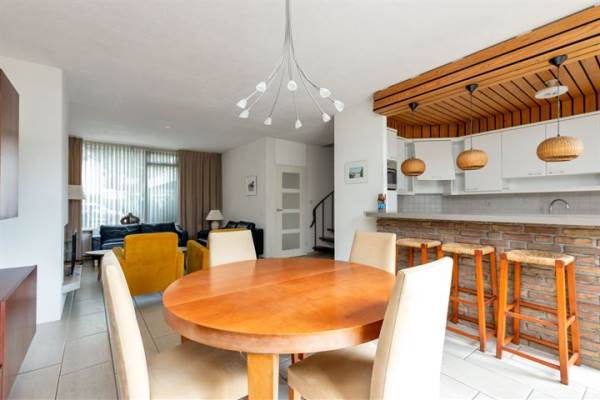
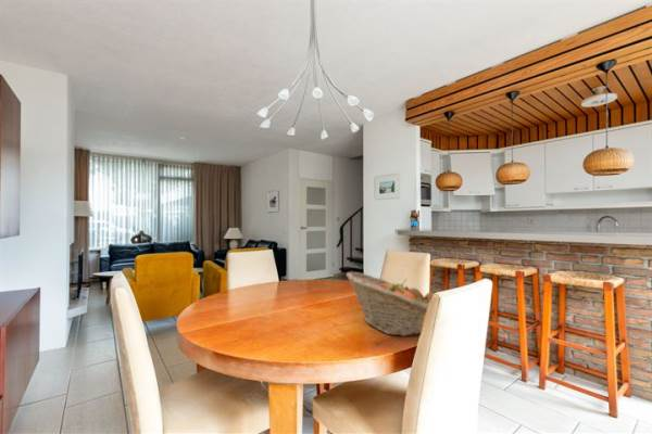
+ fruit basket [346,270,436,337]
